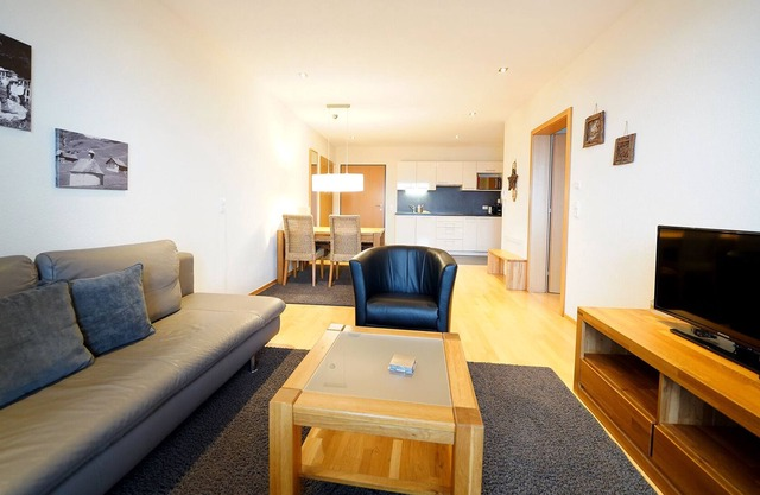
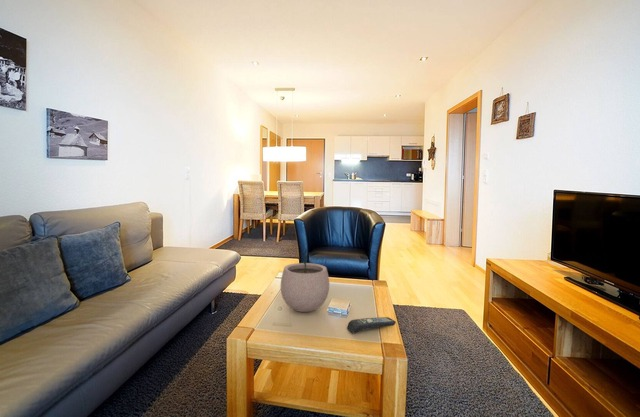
+ plant pot [280,248,330,313]
+ remote control [346,316,397,334]
